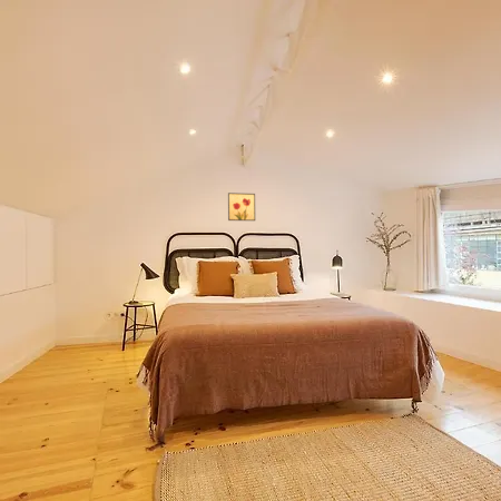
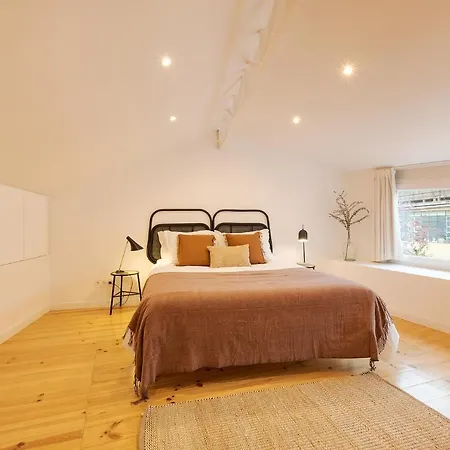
- wall art [227,191,256,222]
